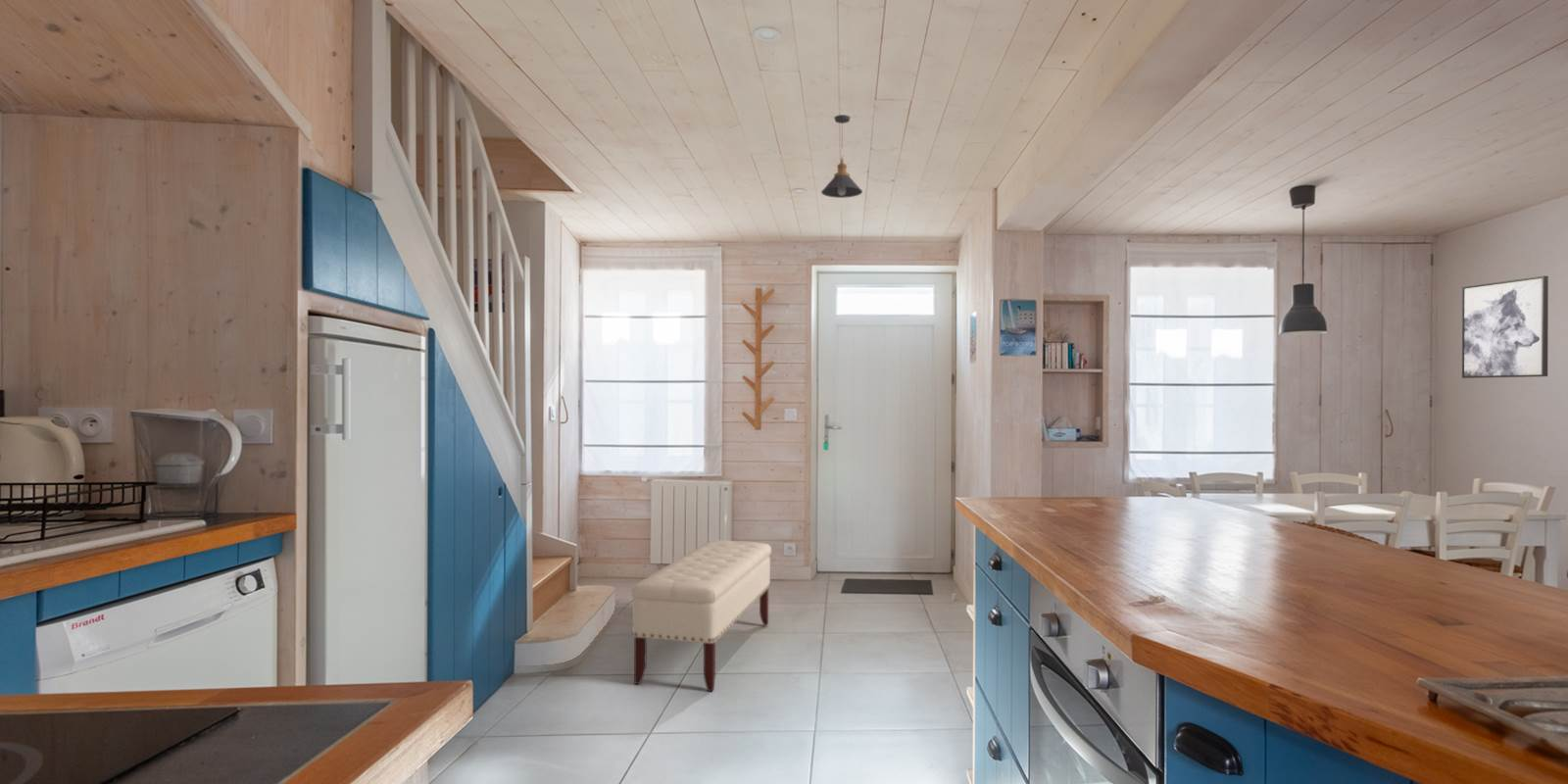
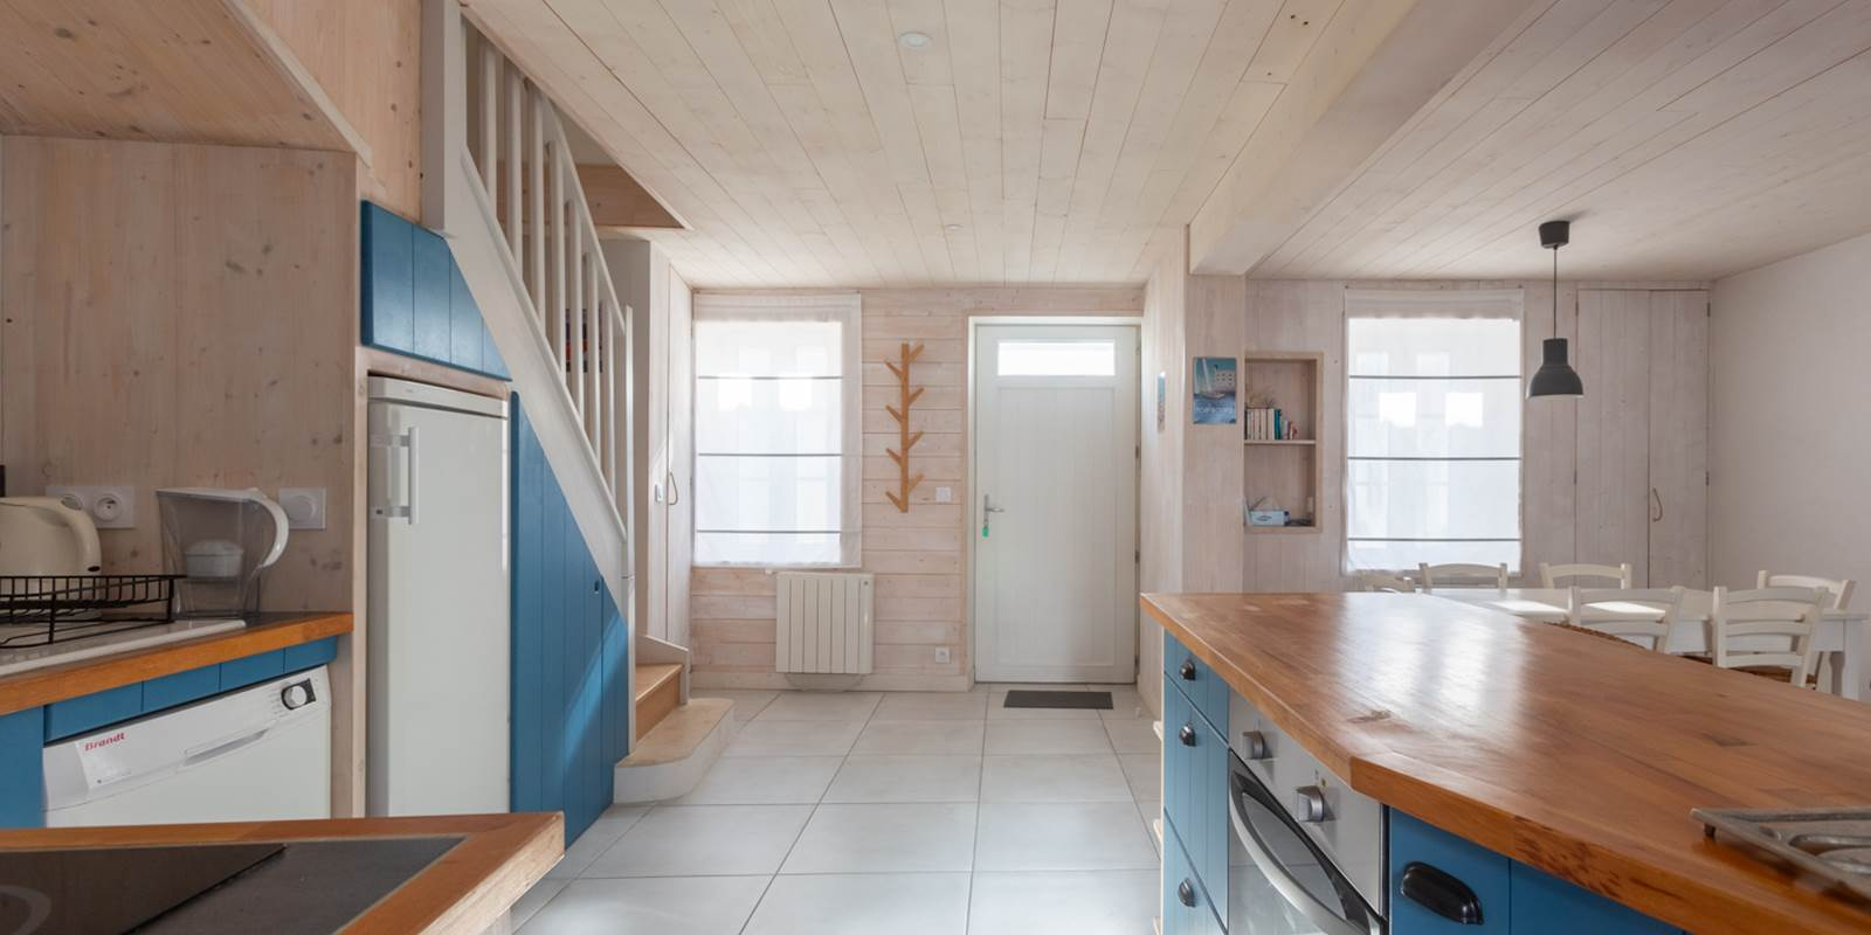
- bench [630,539,772,693]
- wall art [1461,275,1549,379]
- pendant light [820,114,863,199]
